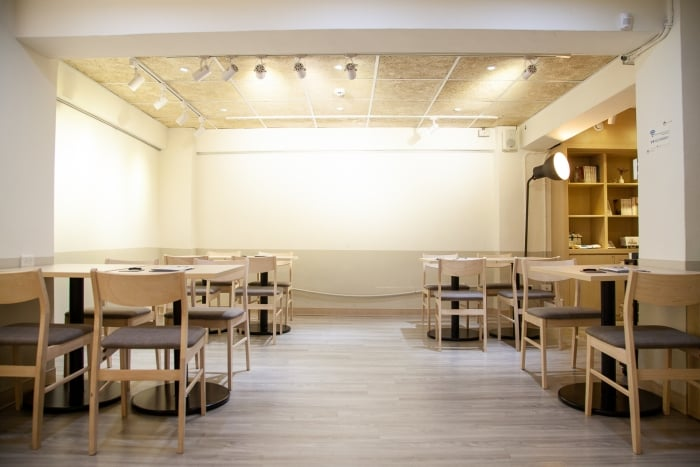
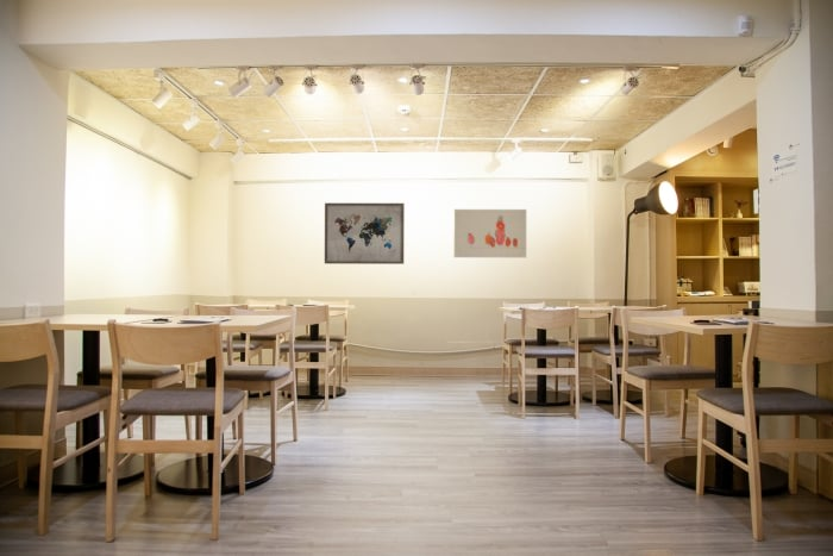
+ wall art [324,202,406,265]
+ wall art [453,208,527,258]
